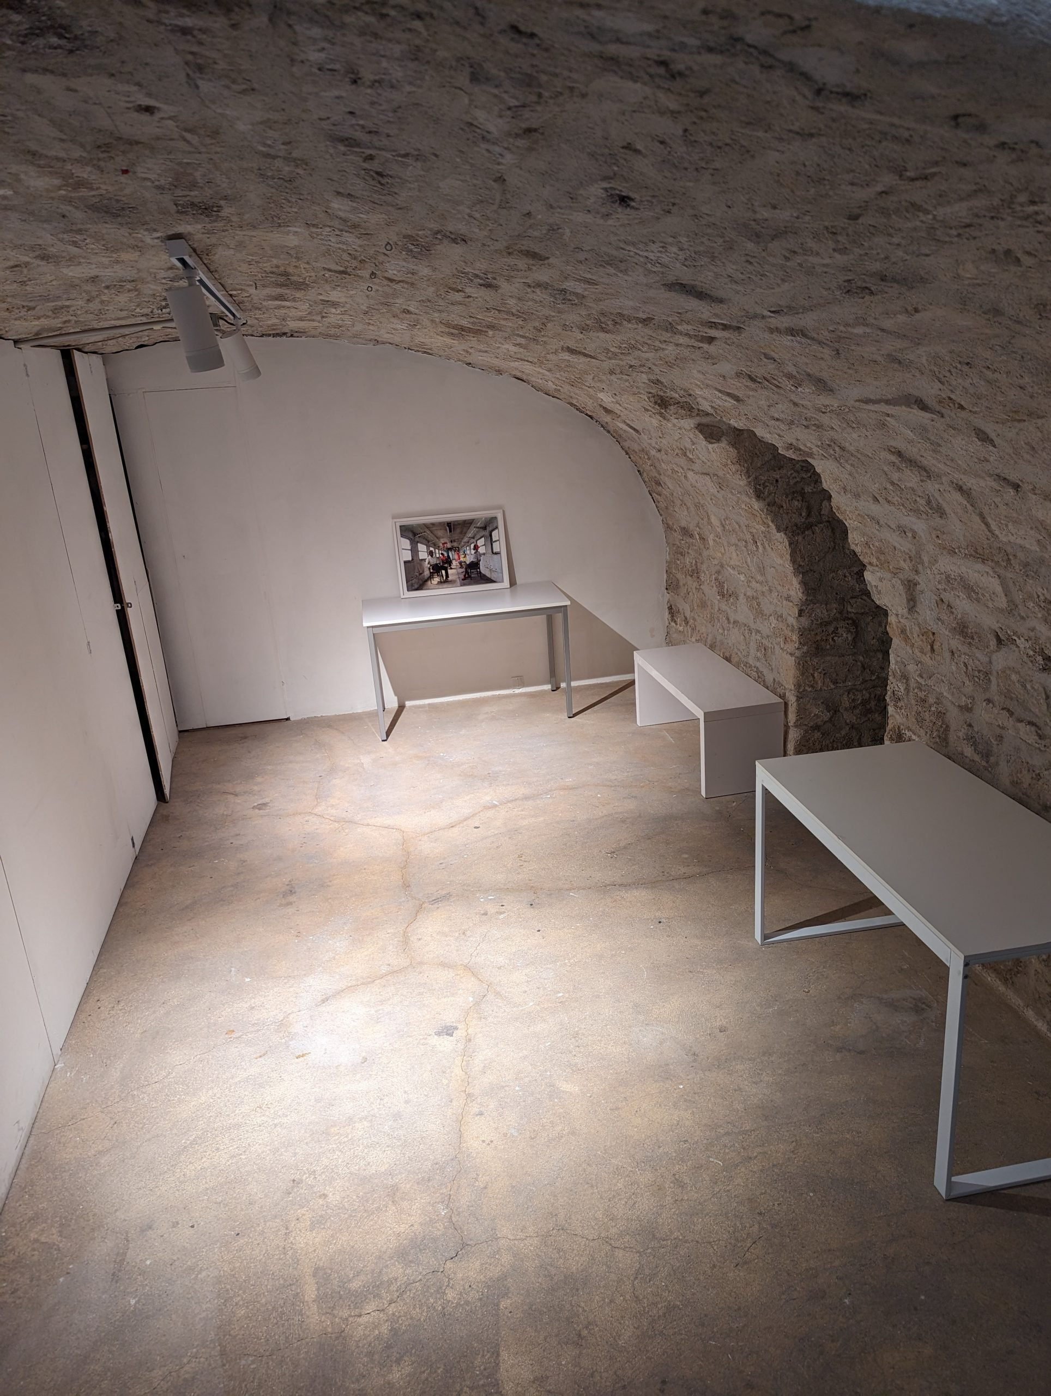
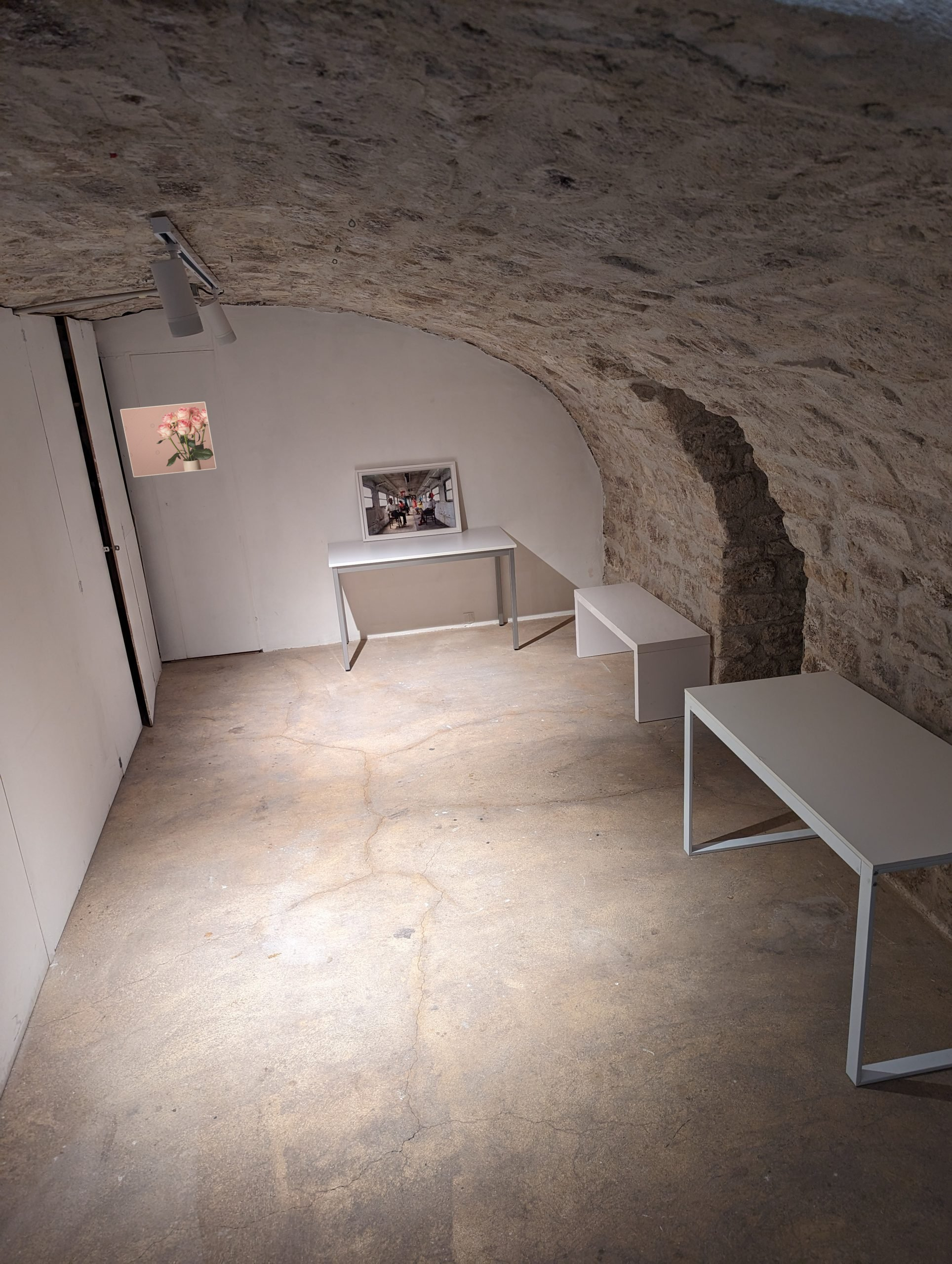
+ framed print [119,401,217,477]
